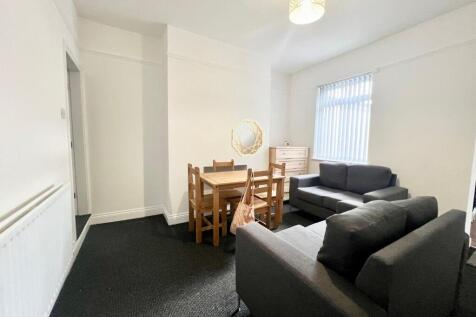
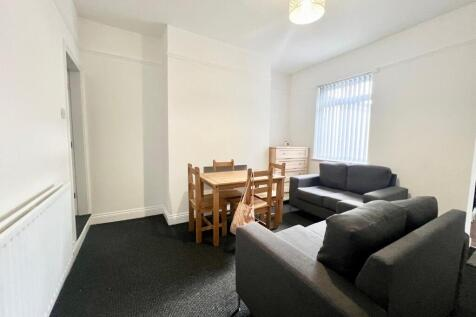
- home mirror [231,118,265,158]
